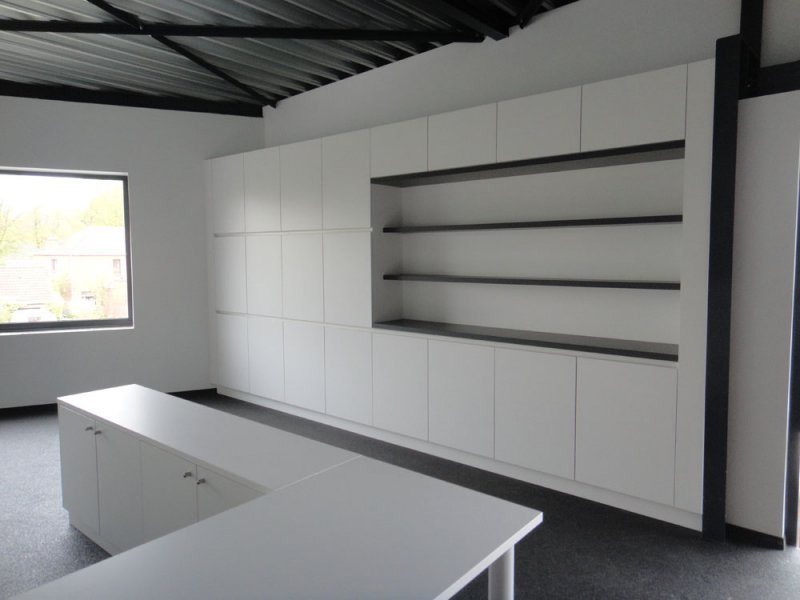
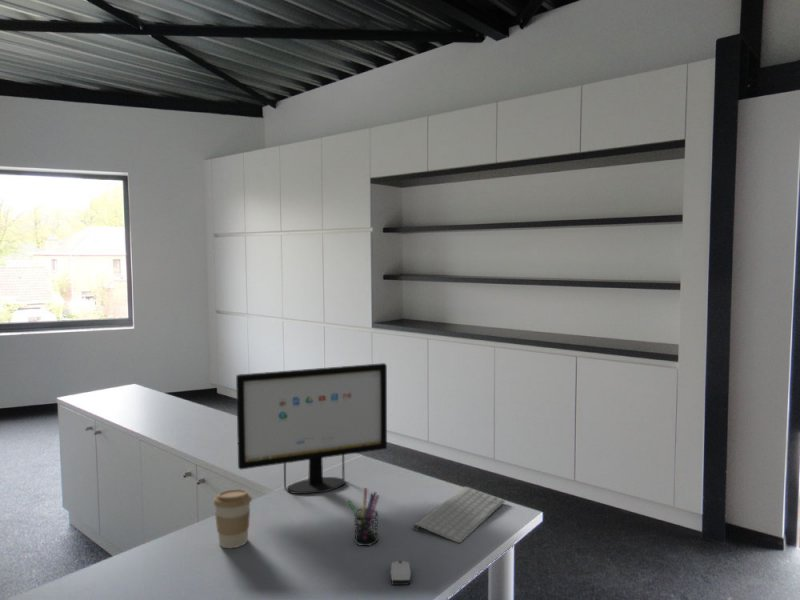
+ pen holder [347,487,380,547]
+ computer monitor [235,362,388,495]
+ computer mouse [389,560,412,586]
+ keyboard [412,486,506,544]
+ coffee cup [212,488,253,549]
